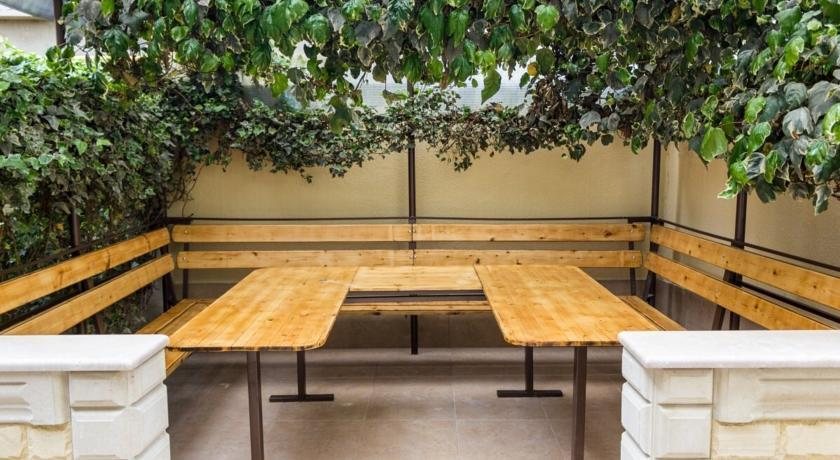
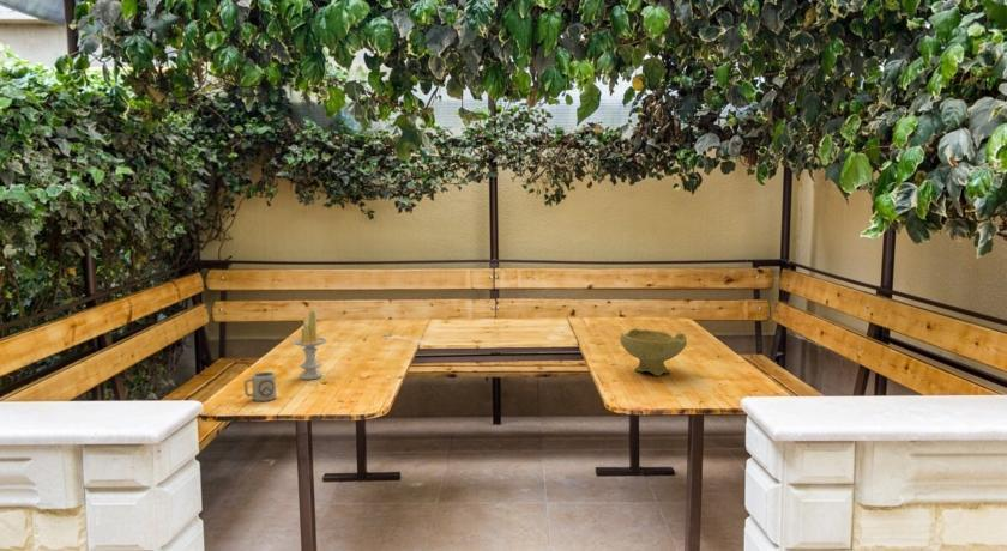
+ candle [290,309,328,381]
+ bowl [619,328,688,377]
+ cup [243,370,277,402]
